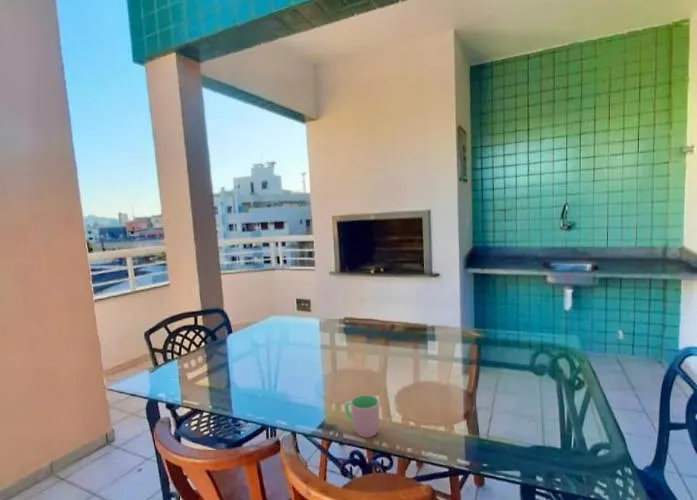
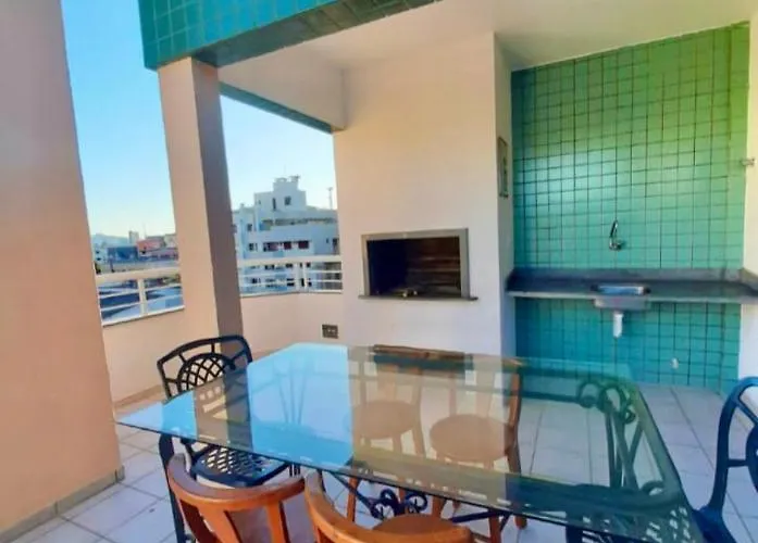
- cup [344,394,380,439]
